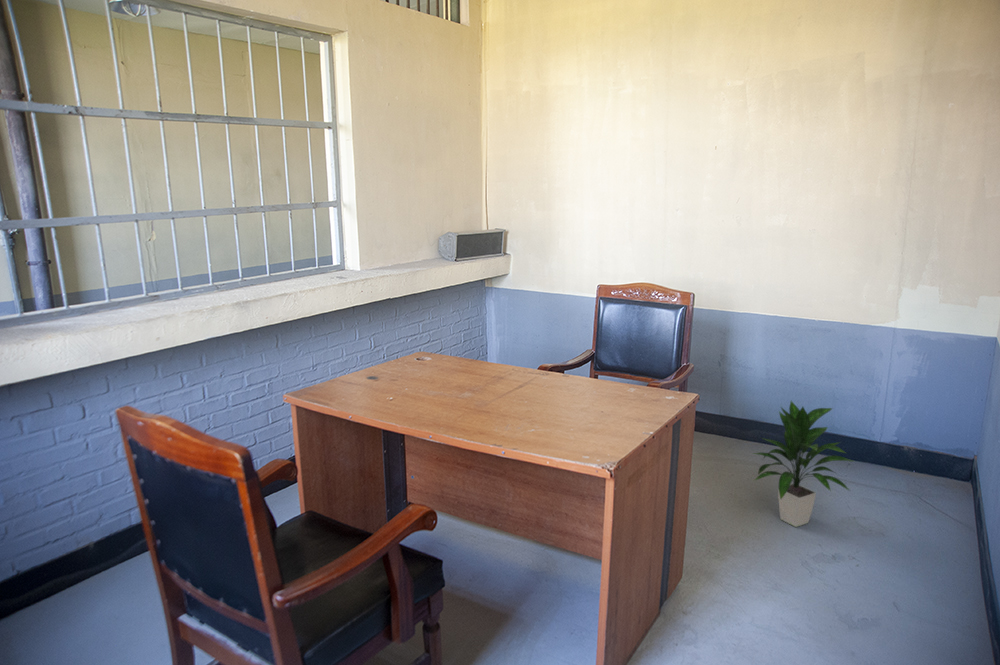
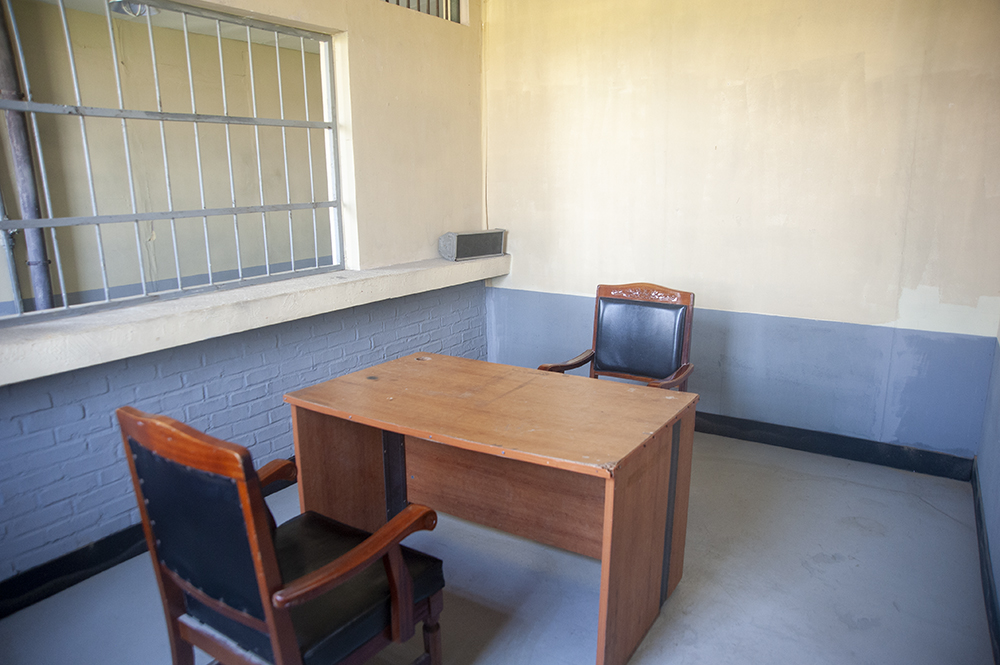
- indoor plant [752,400,853,528]
